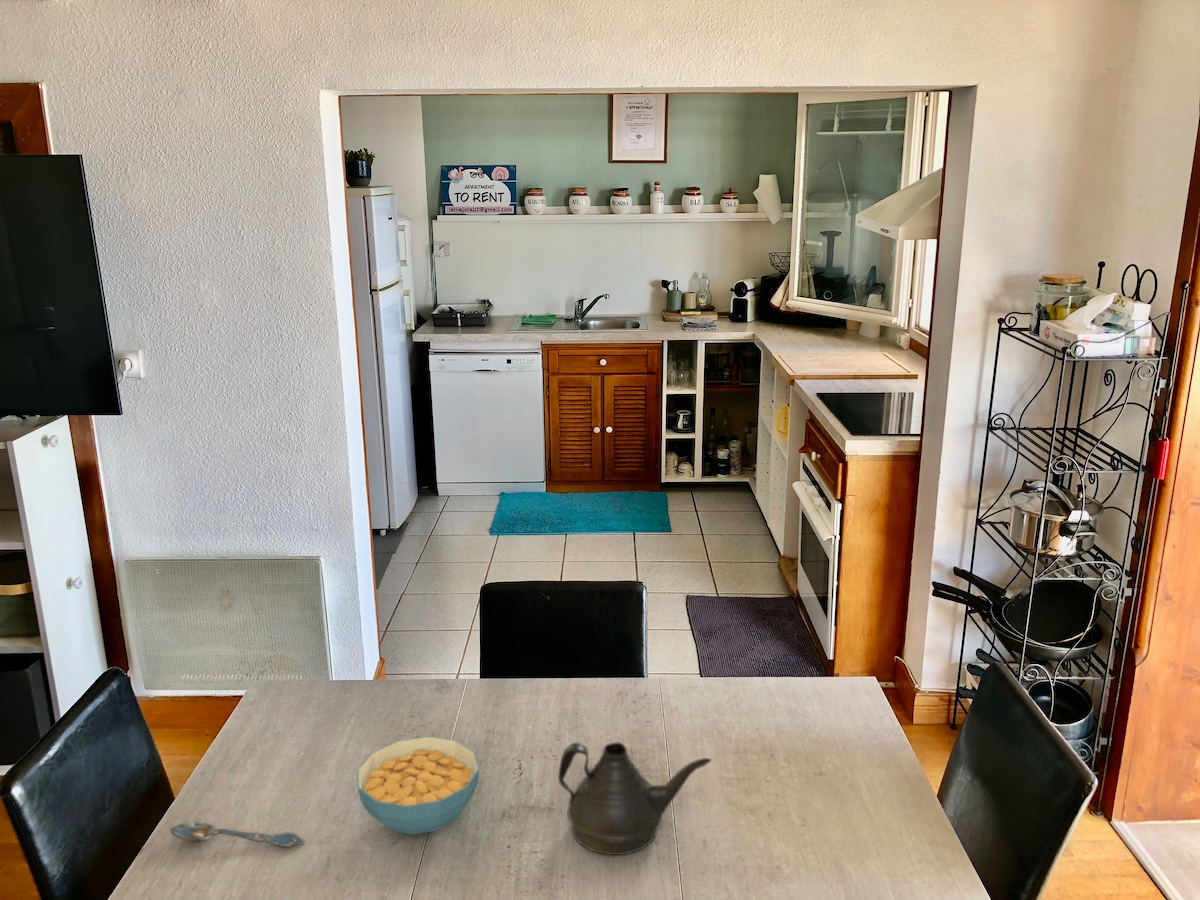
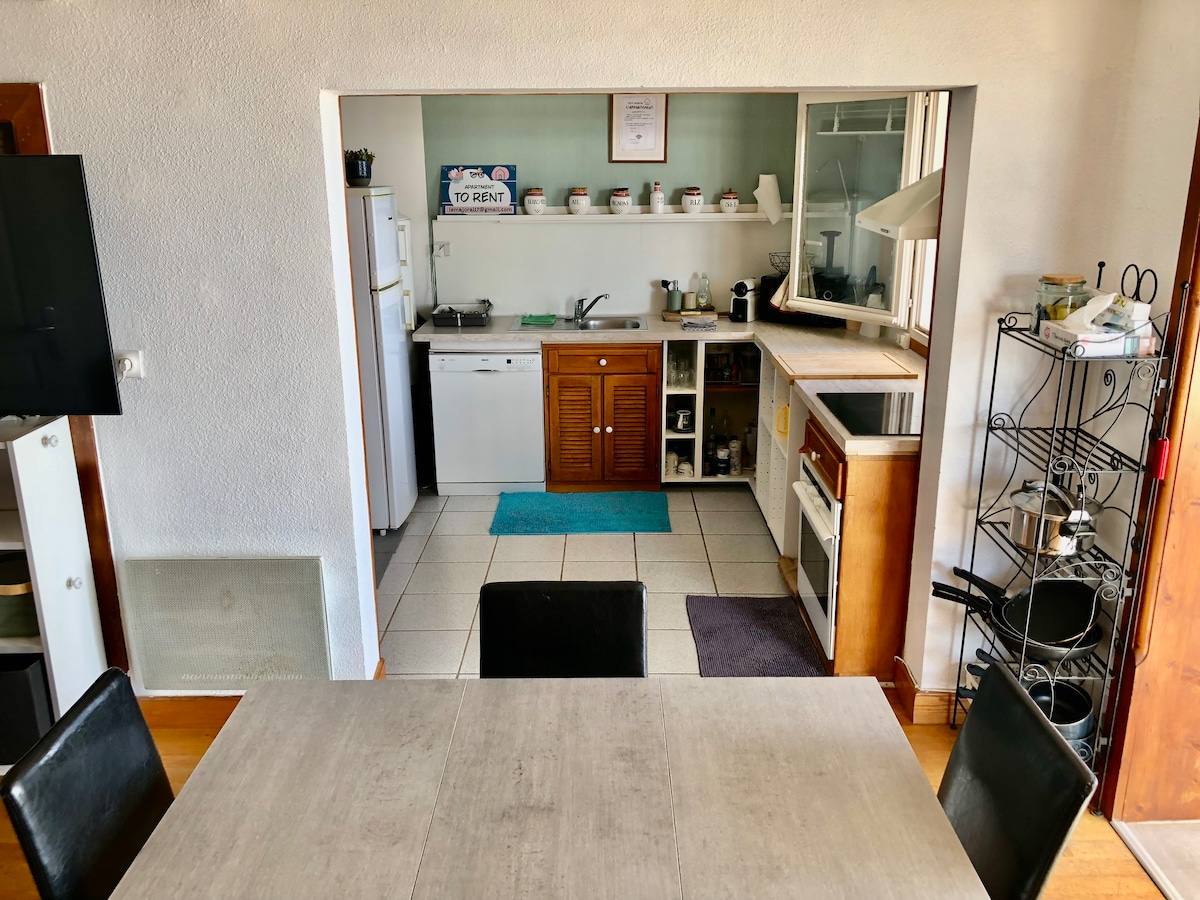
- cereal bowl [356,735,480,836]
- spoon [169,822,306,848]
- teapot [557,741,712,856]
